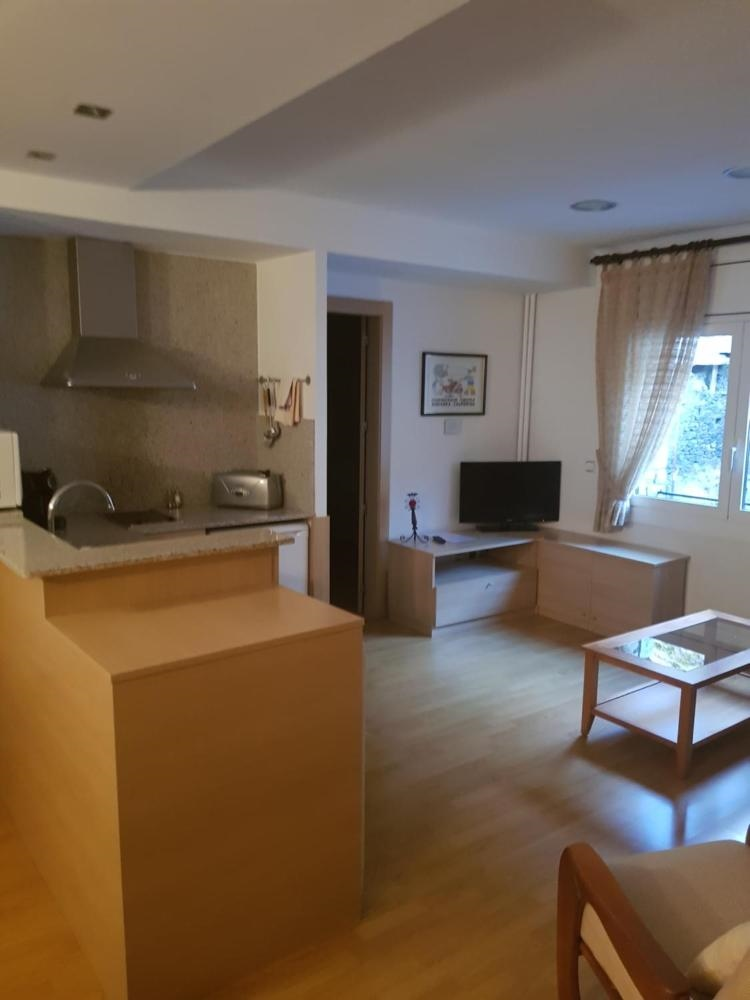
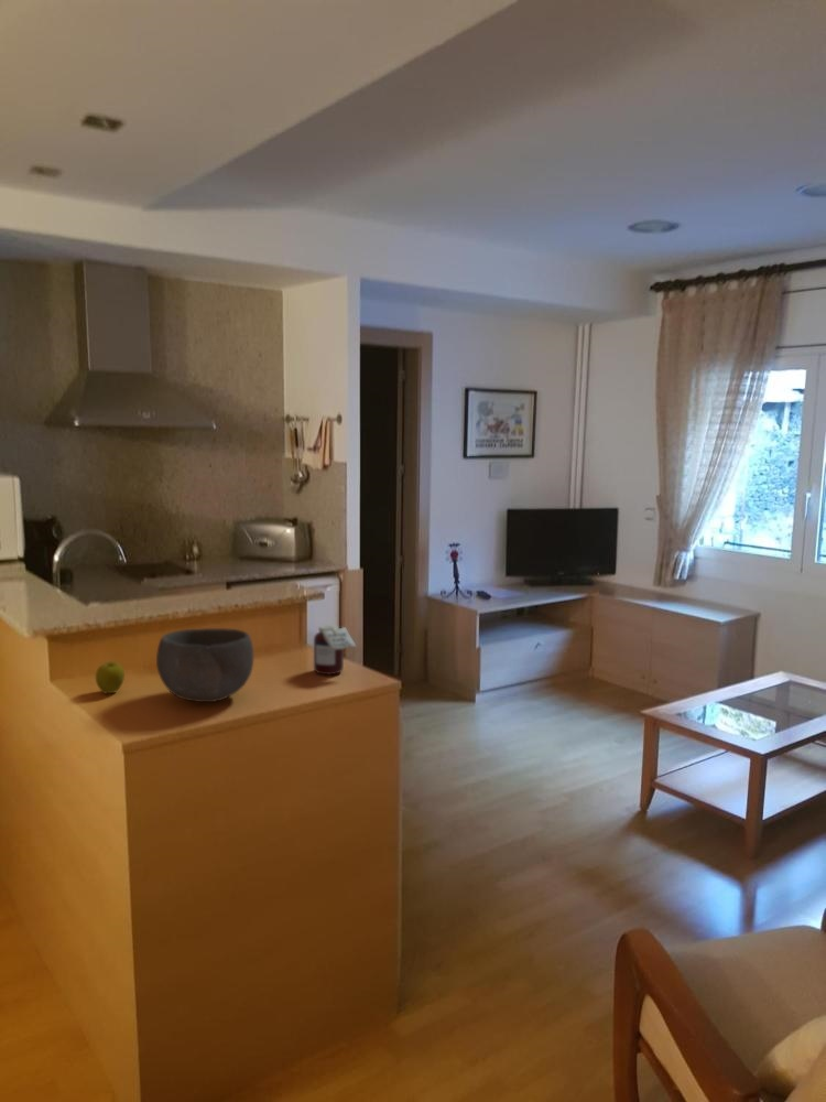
+ bowl [155,627,254,703]
+ jar [313,624,358,676]
+ apple [95,660,126,694]
